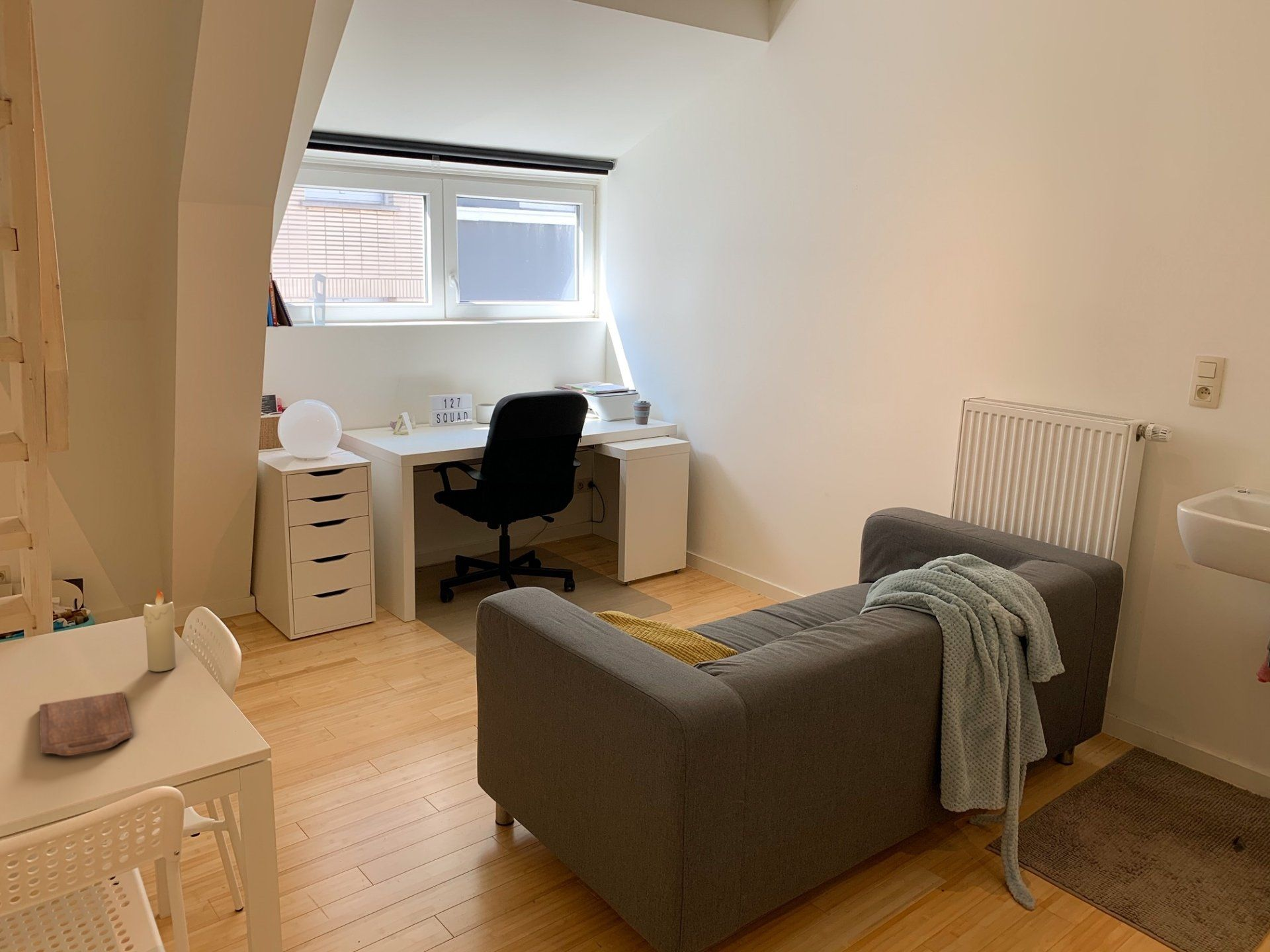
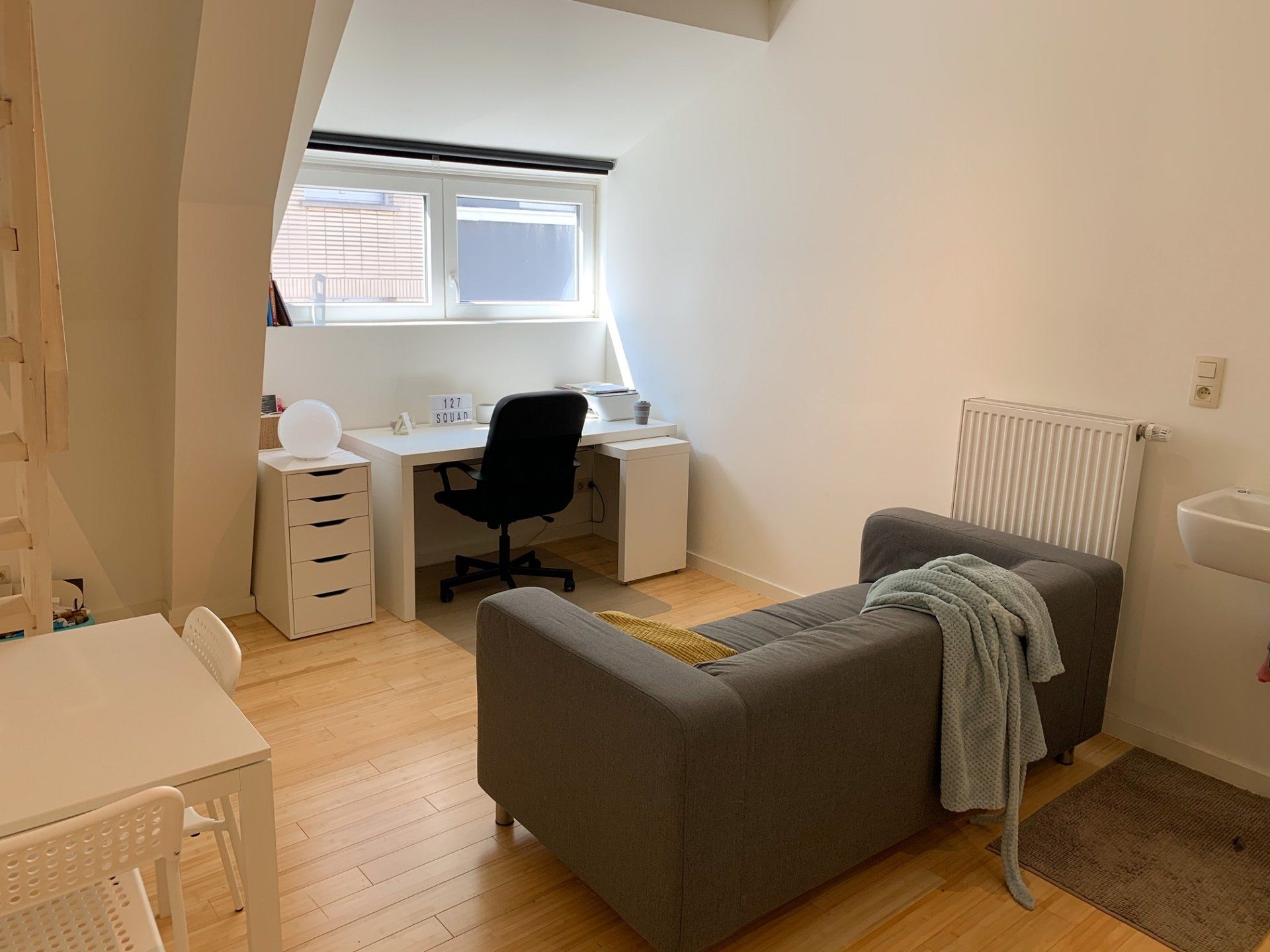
- cutting board [39,691,134,756]
- candle [143,588,177,672]
